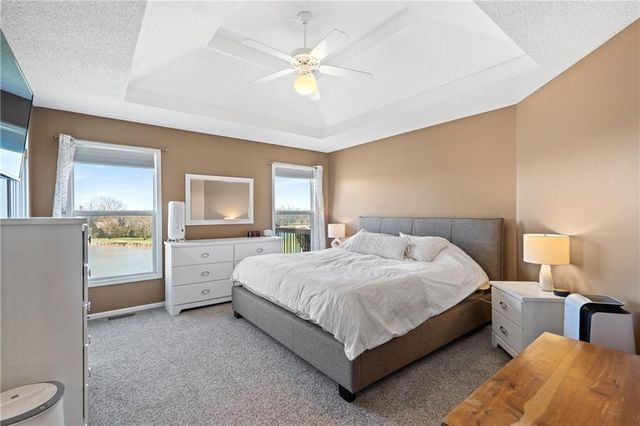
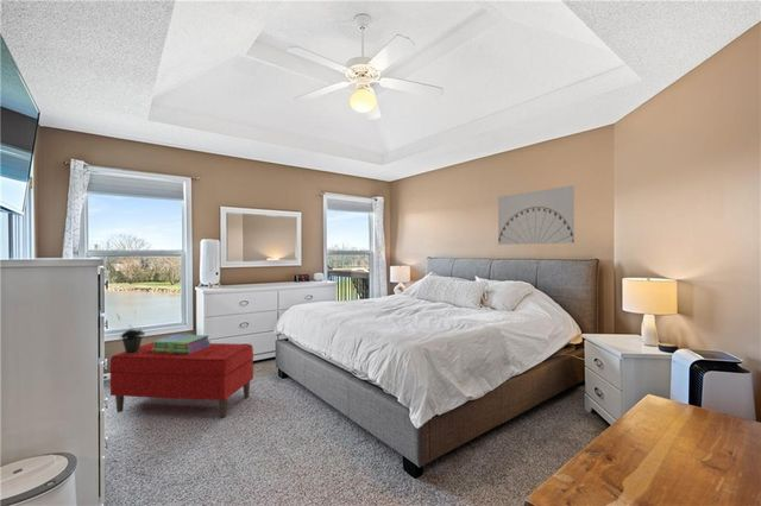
+ stack of books [152,334,212,354]
+ potted plant [115,310,146,354]
+ bench [108,341,254,419]
+ wall art [497,184,576,246]
